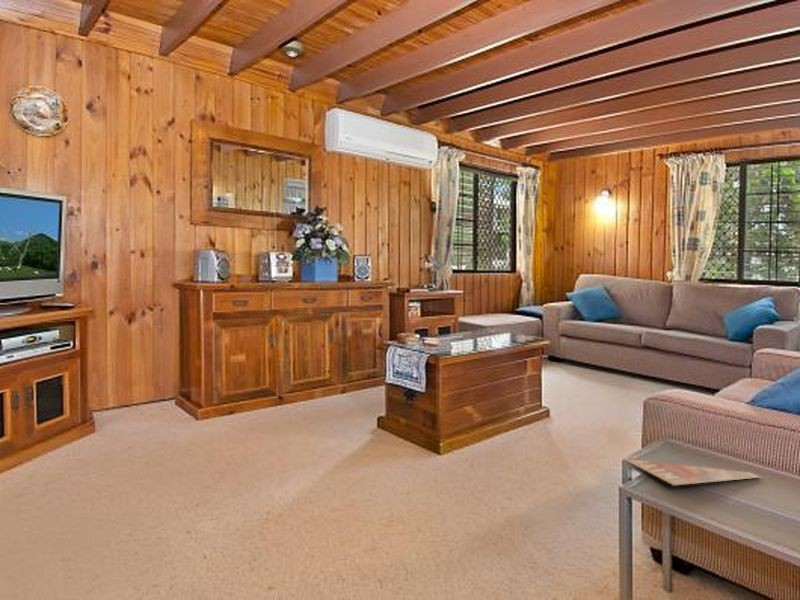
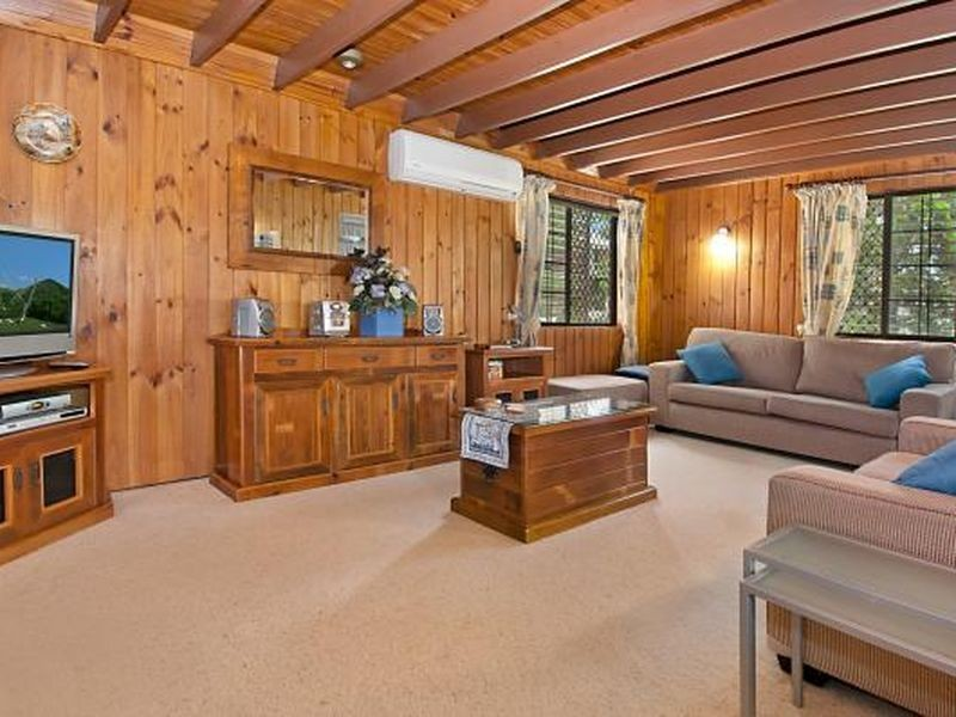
- magazine [623,458,761,486]
